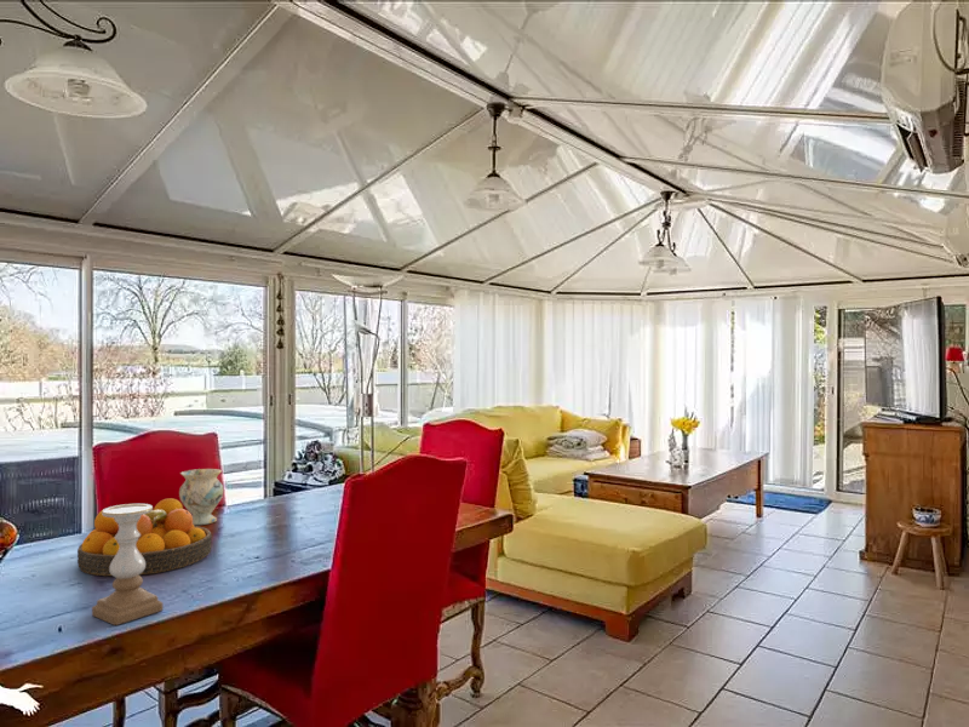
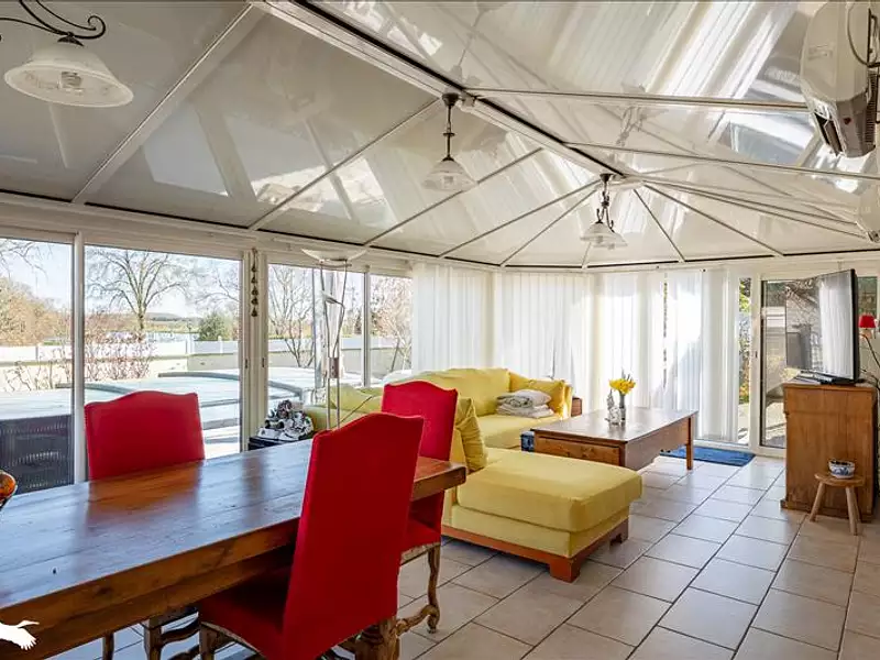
- fruit bowl [76,497,213,577]
- vase [178,468,224,526]
- candle holder [91,503,164,626]
